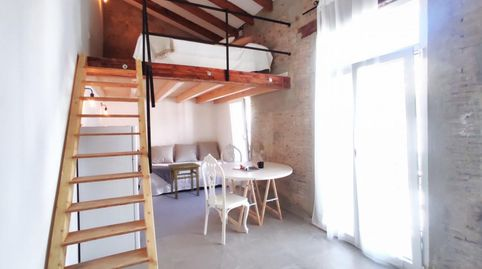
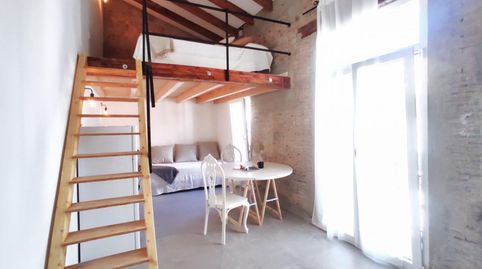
- side table [167,162,201,200]
